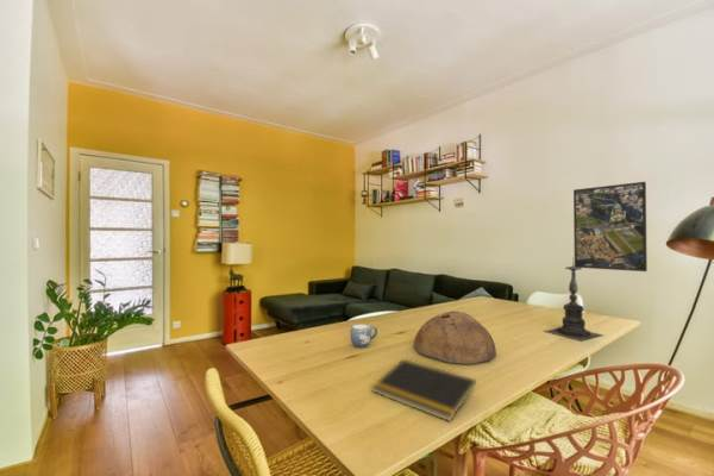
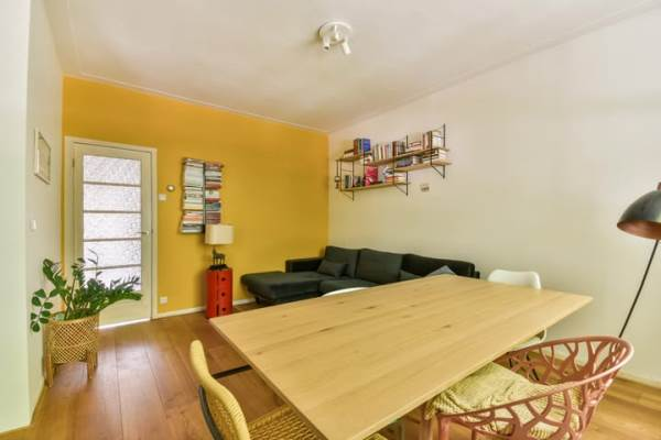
- notepad [370,358,477,422]
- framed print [572,181,649,273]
- mug [349,322,378,349]
- bowl [413,311,497,365]
- candle holder [543,257,605,343]
